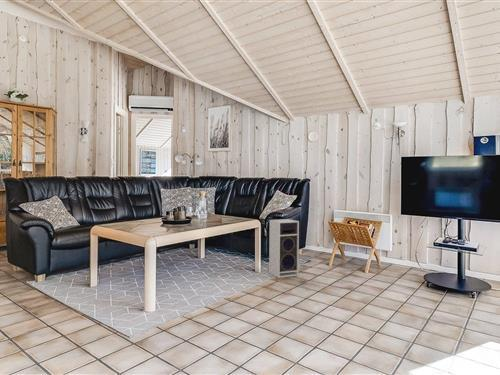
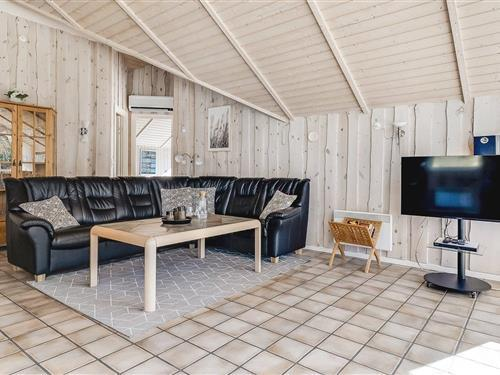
- speaker [268,218,300,279]
